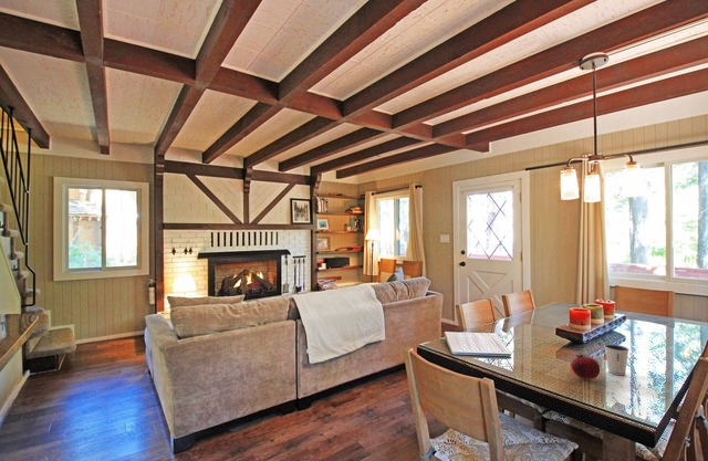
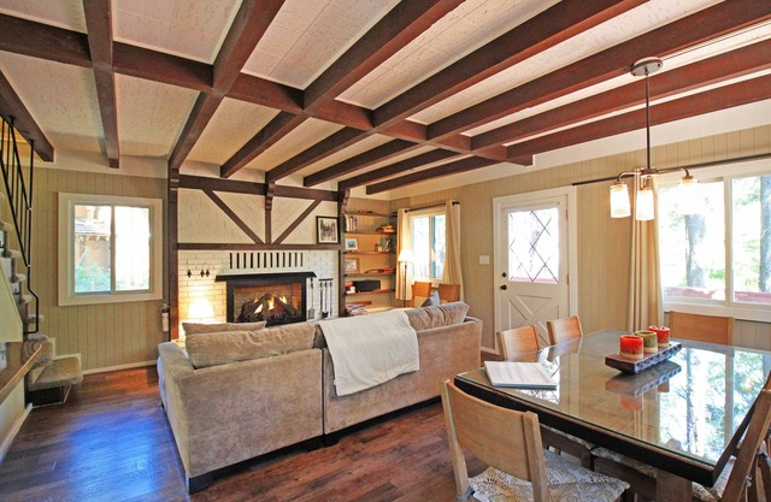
- fruit [570,354,601,380]
- dixie cup [603,343,631,376]
